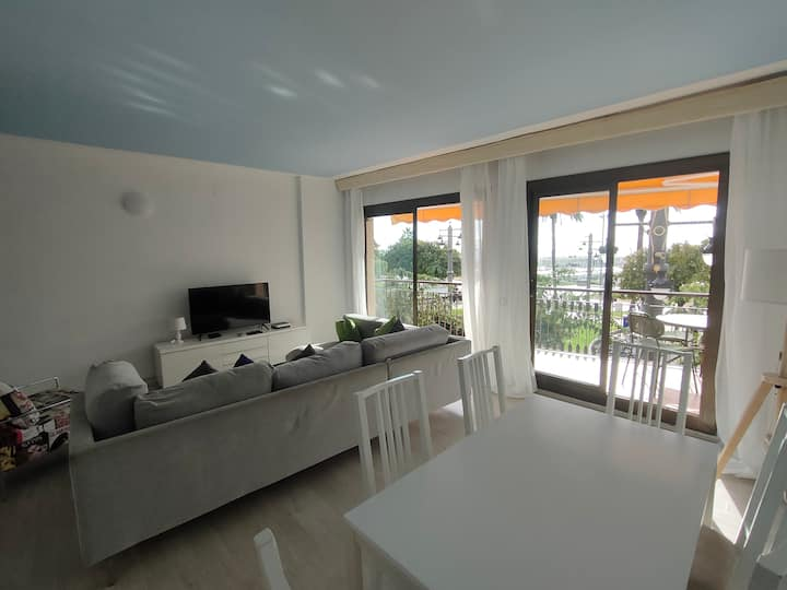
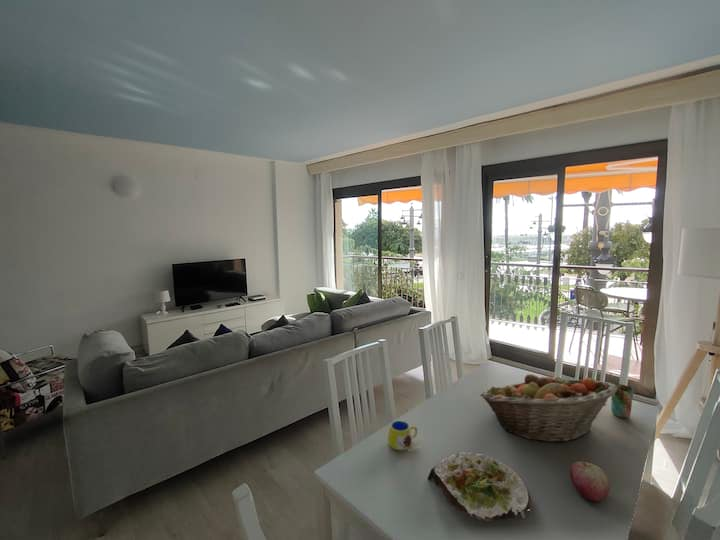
+ cup [610,383,635,419]
+ fruit basket [479,373,617,443]
+ apple [569,458,611,503]
+ salad plate [427,451,532,524]
+ mug [387,420,418,452]
